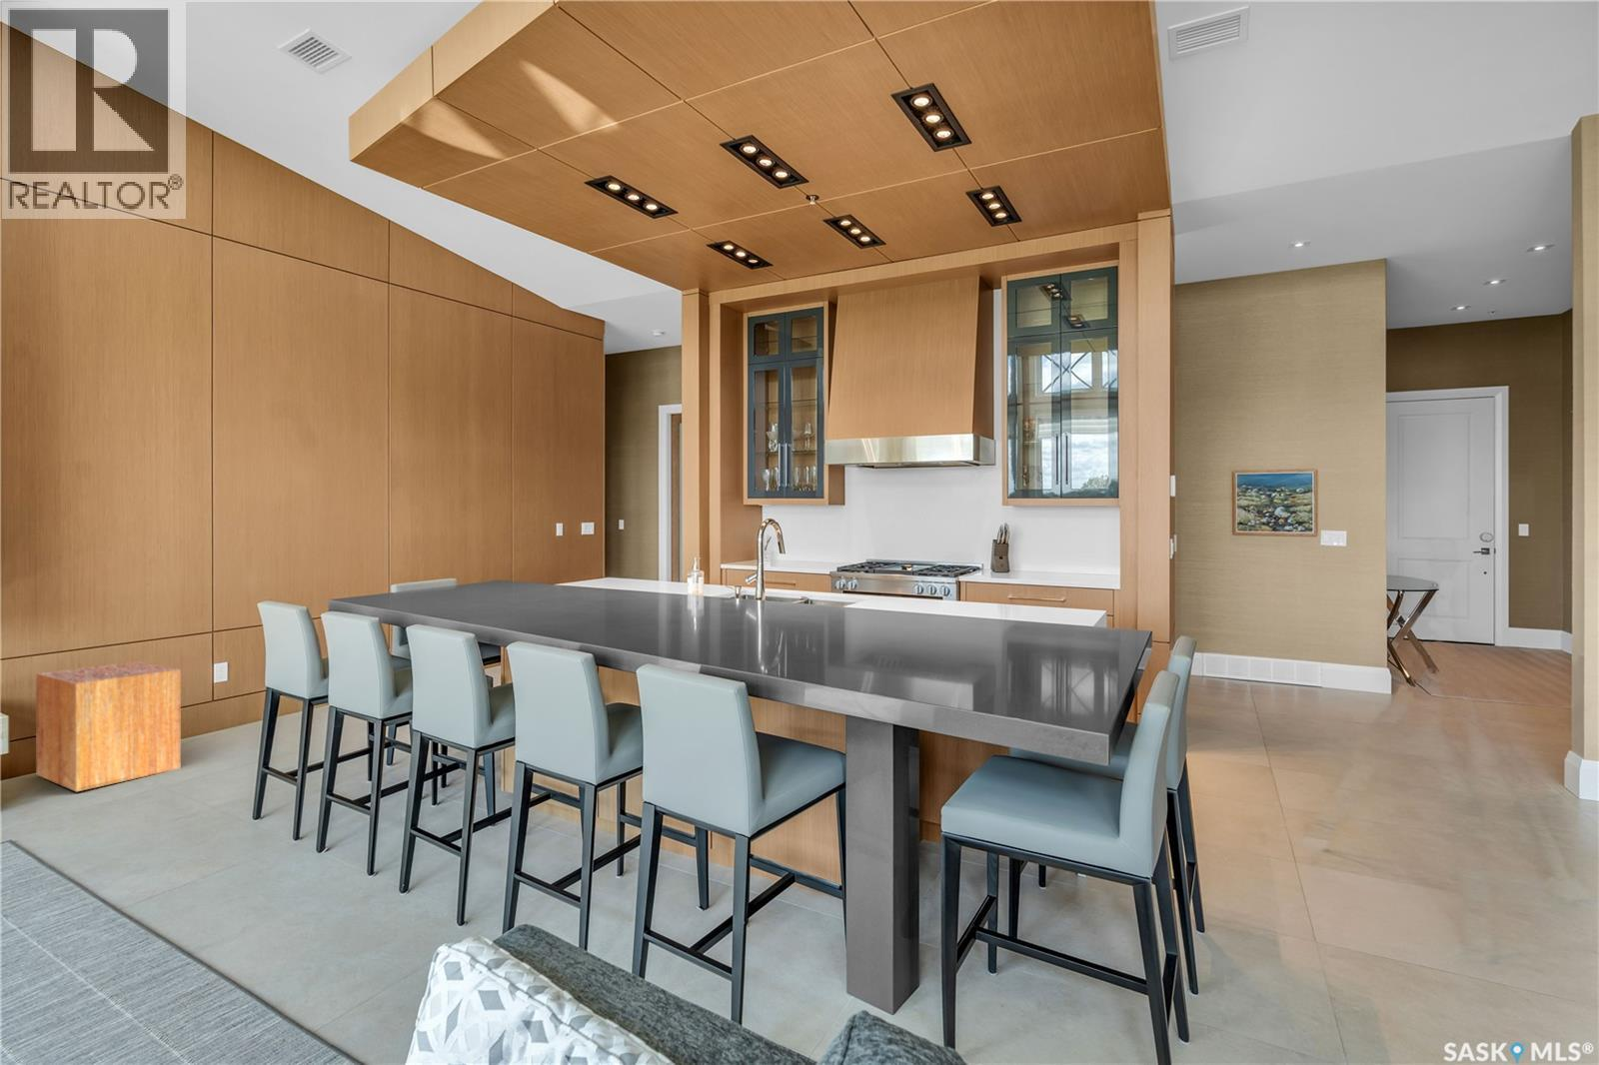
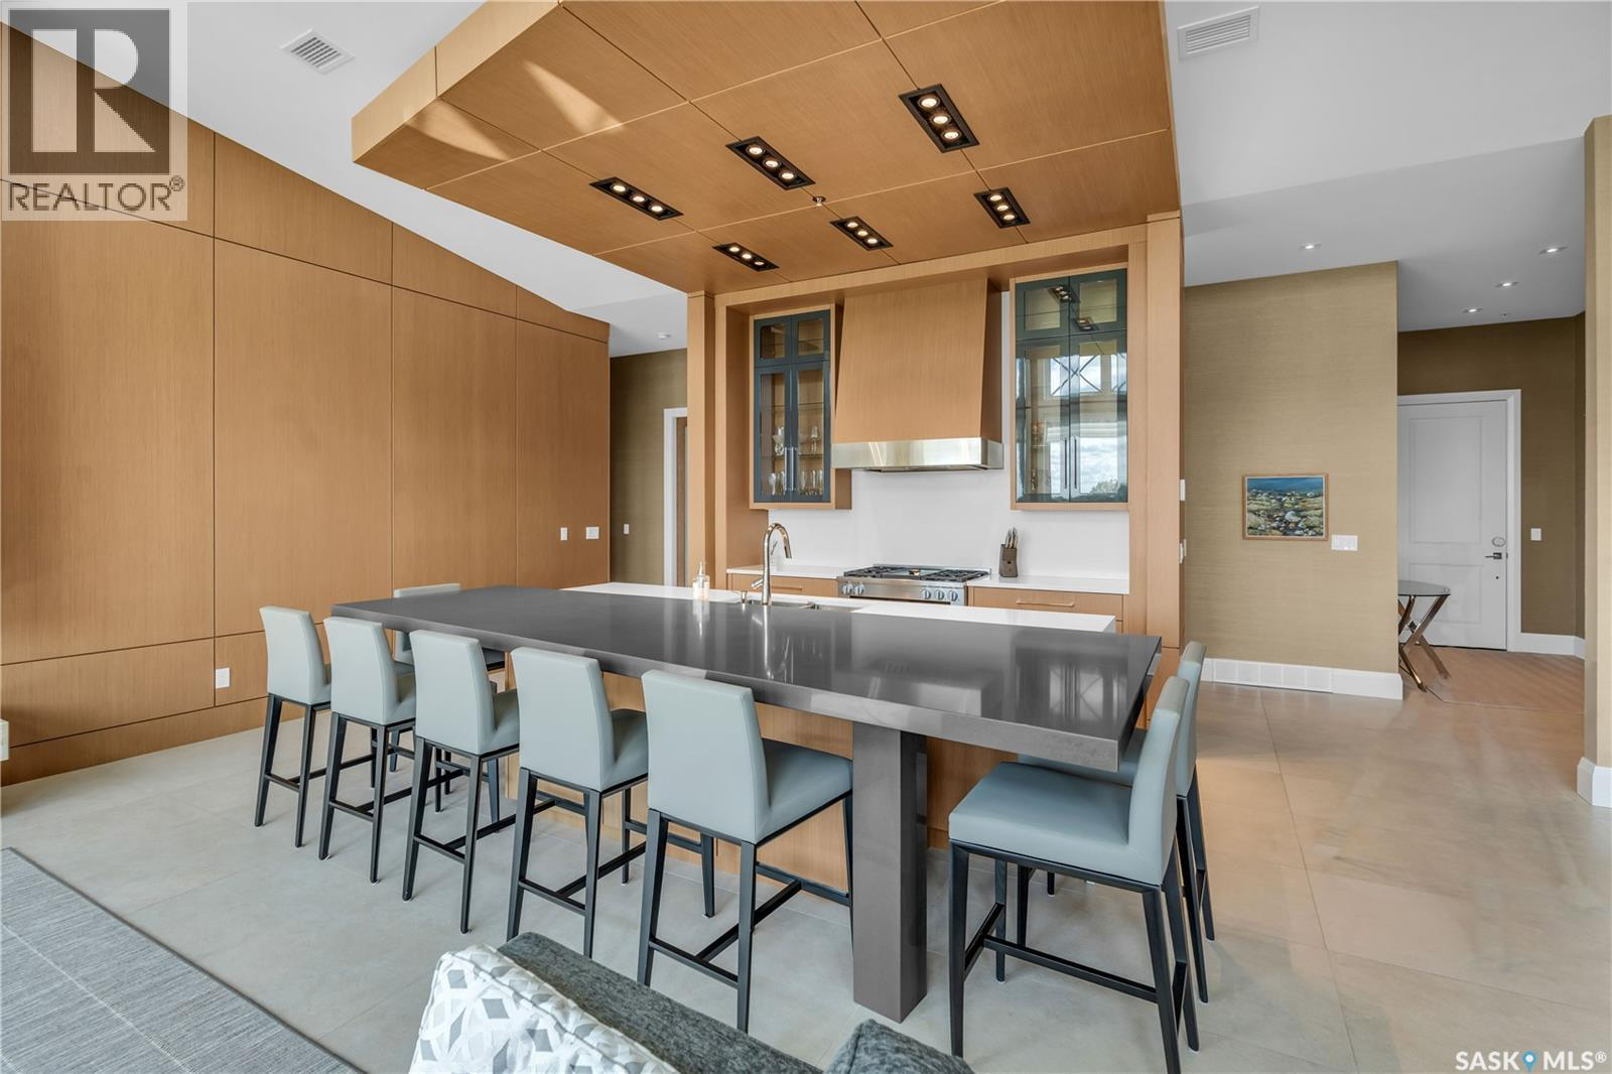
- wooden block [34,661,182,793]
